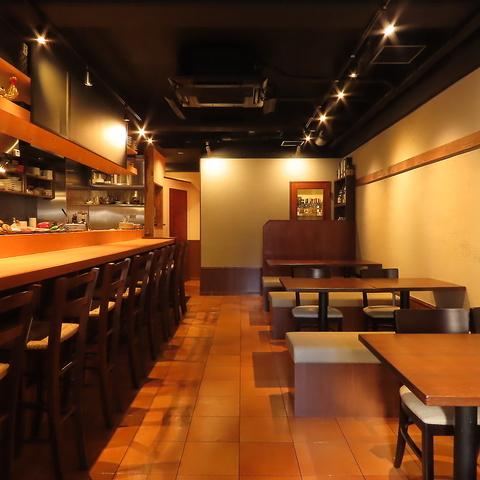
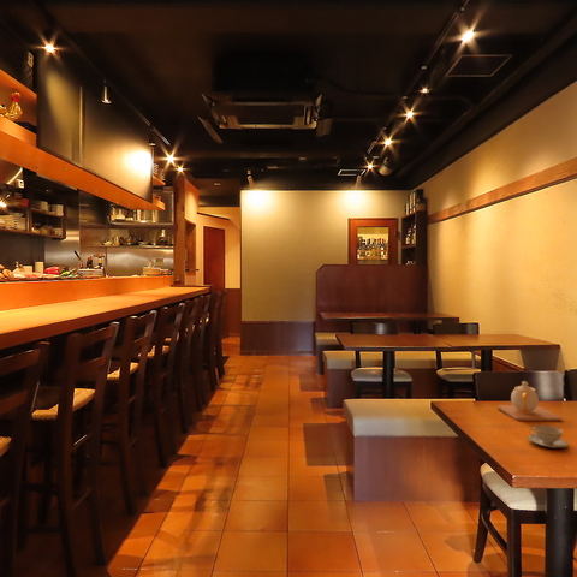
+ teapot [496,380,563,422]
+ chinaware [527,424,570,448]
